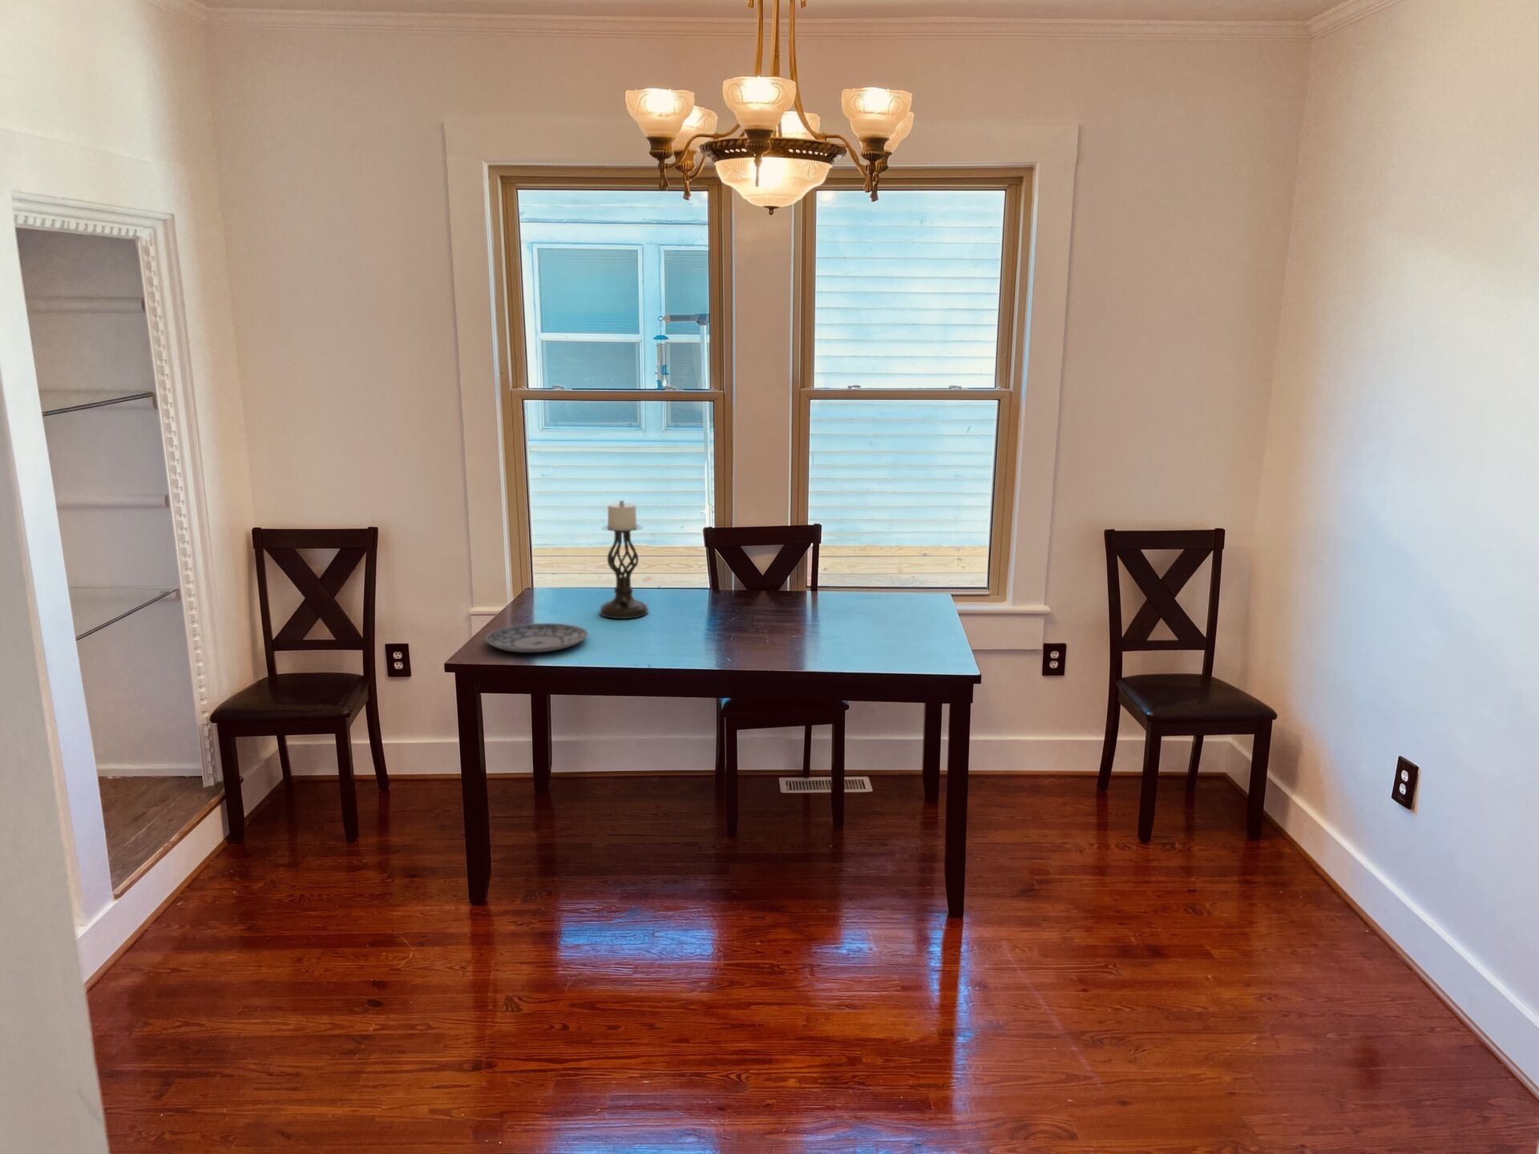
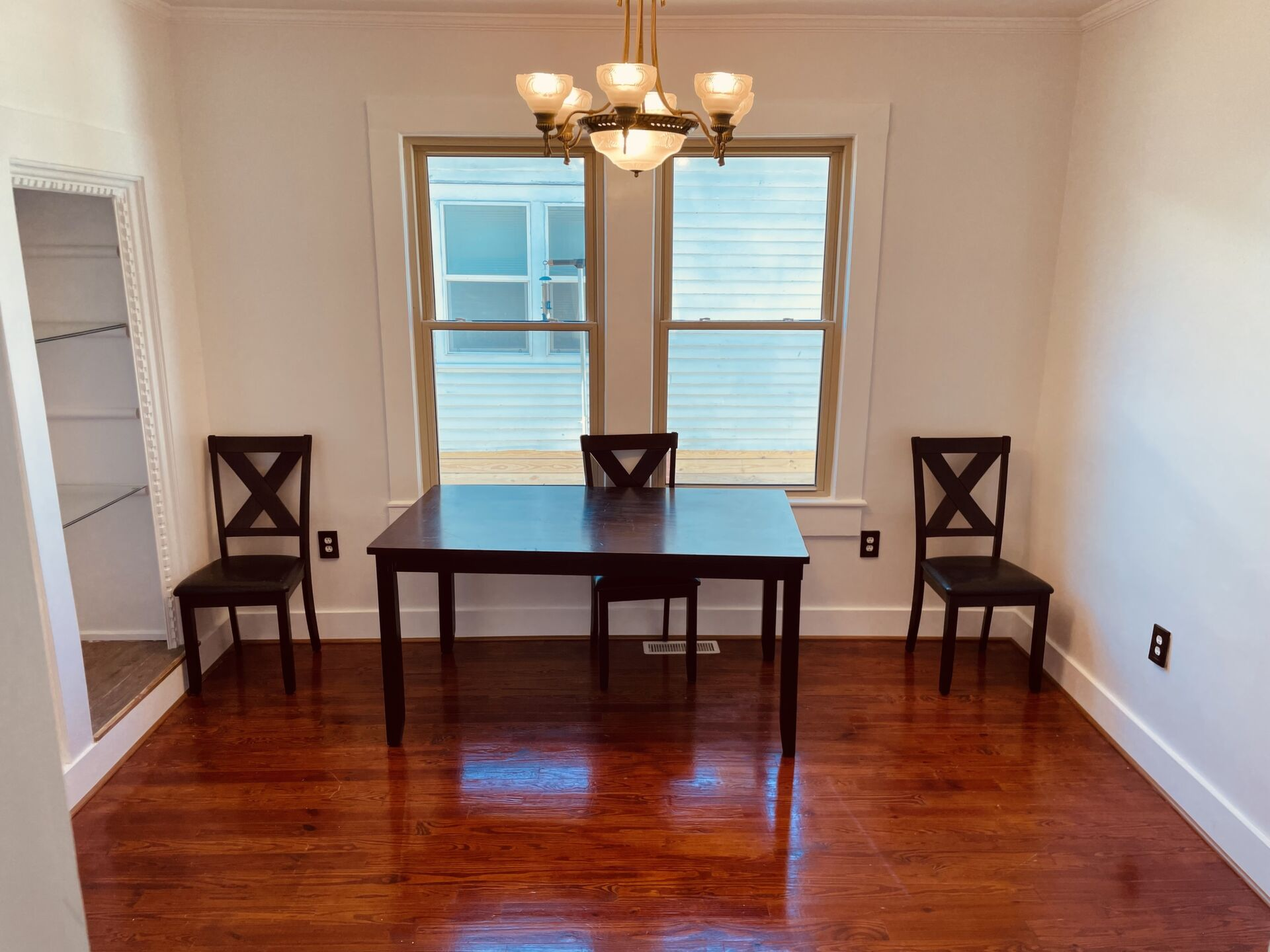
- plate [485,623,589,653]
- candle holder [599,501,650,619]
